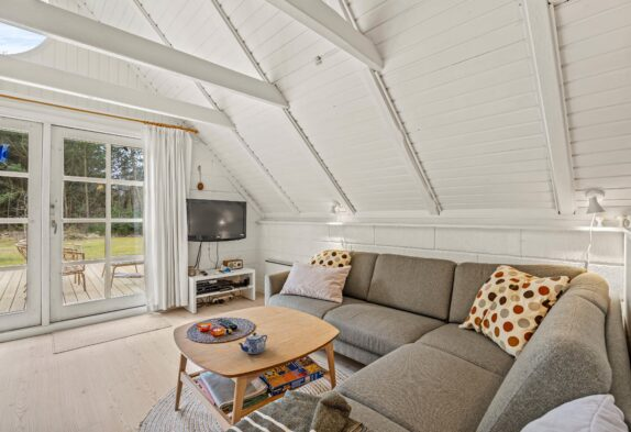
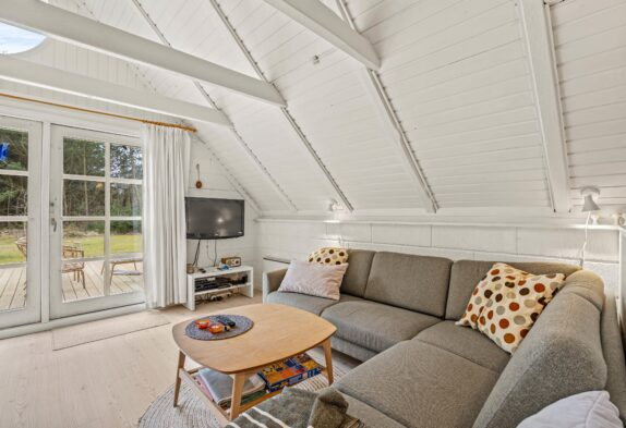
- teapot [237,332,268,355]
